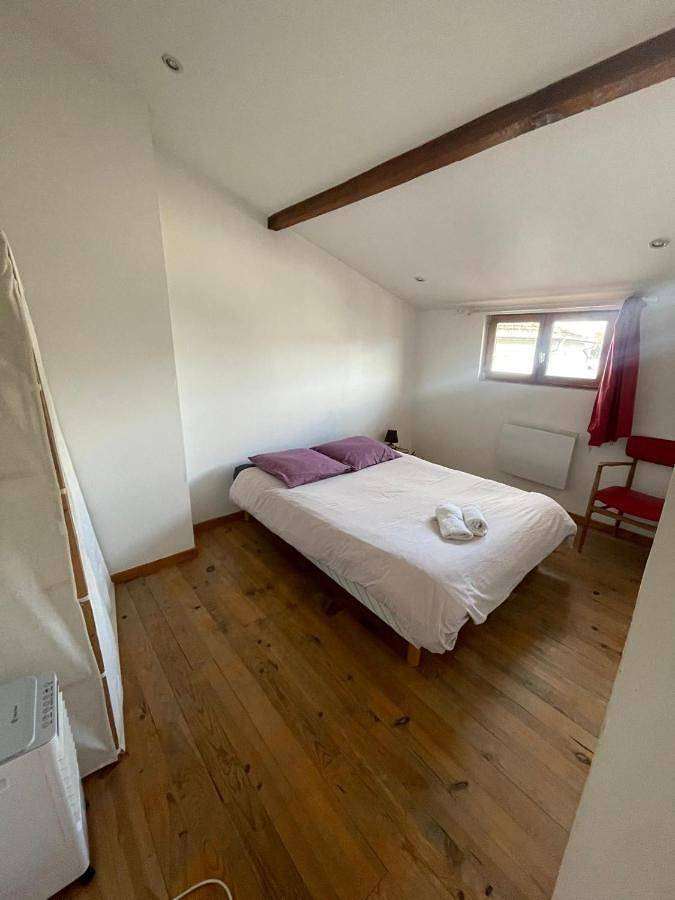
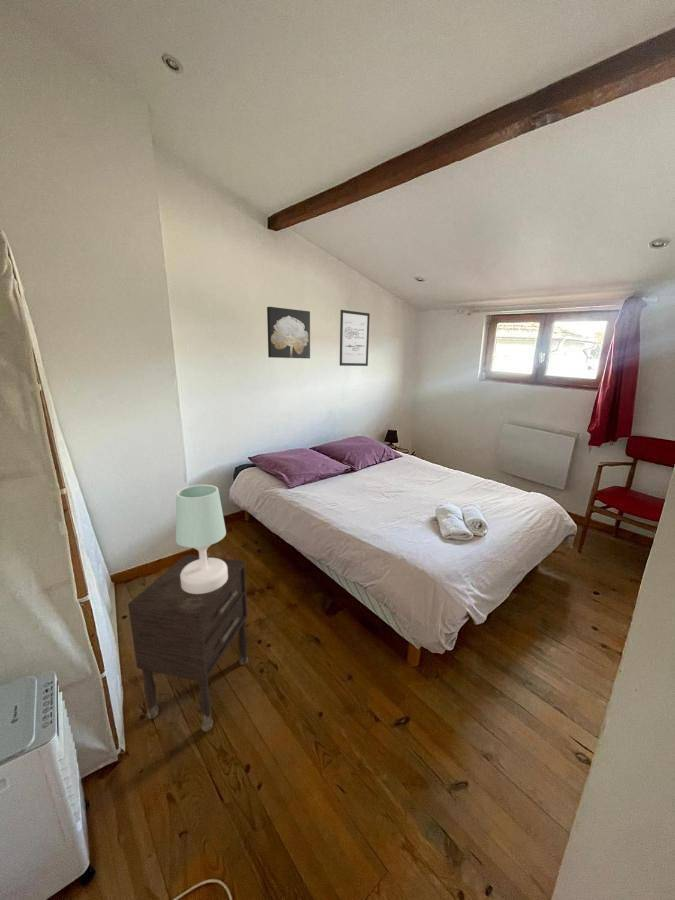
+ table lamp [175,484,228,594]
+ wall art [339,309,371,367]
+ wall art [266,306,311,359]
+ nightstand [127,553,249,733]
